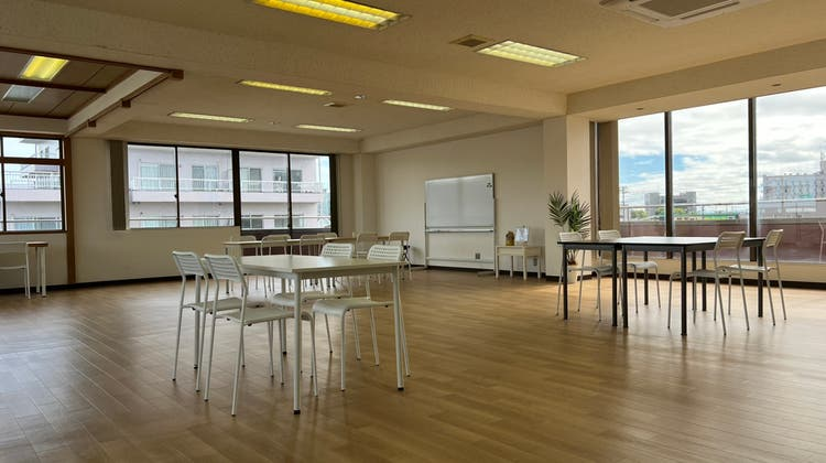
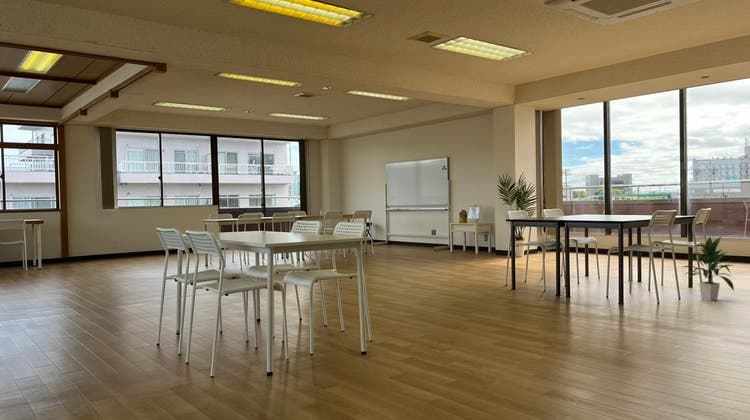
+ indoor plant [680,236,735,302]
